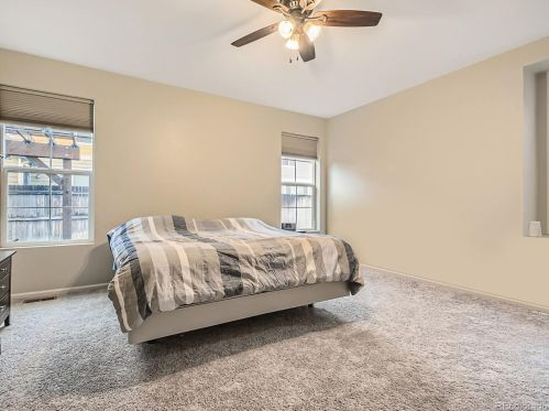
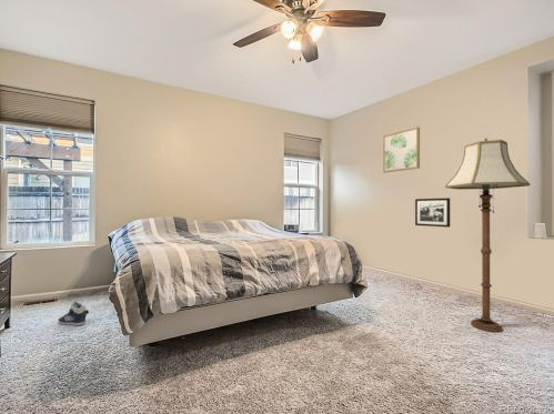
+ floor lamp [444,137,531,333]
+ wall art [382,125,421,174]
+ picture frame [414,196,451,229]
+ sneaker [57,301,90,326]
